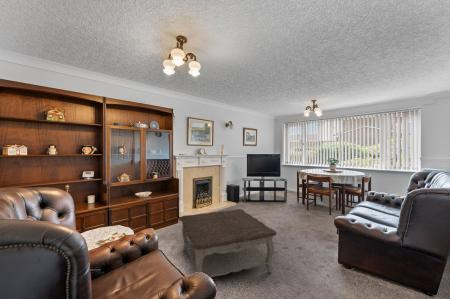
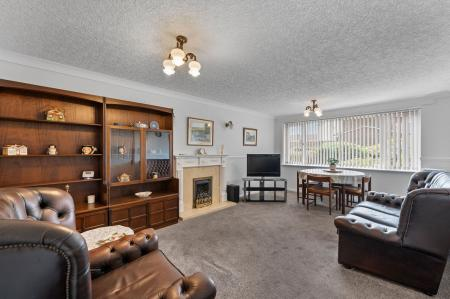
- coffee table [179,208,277,278]
